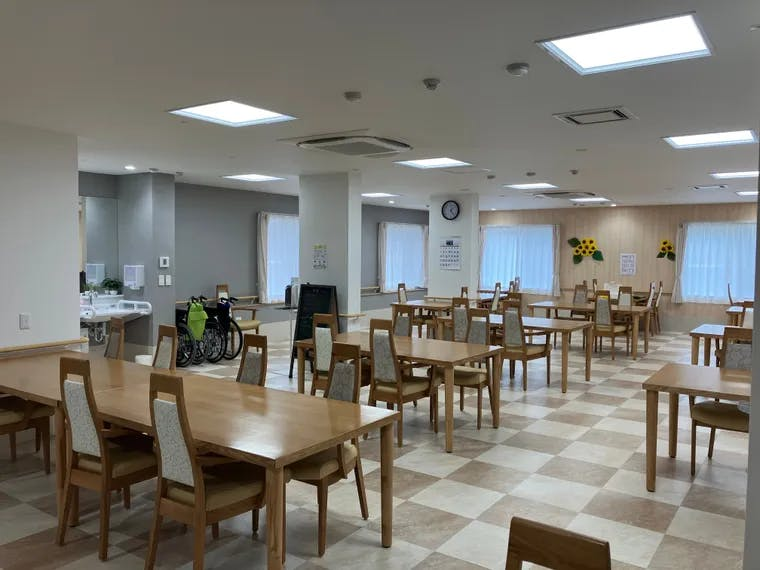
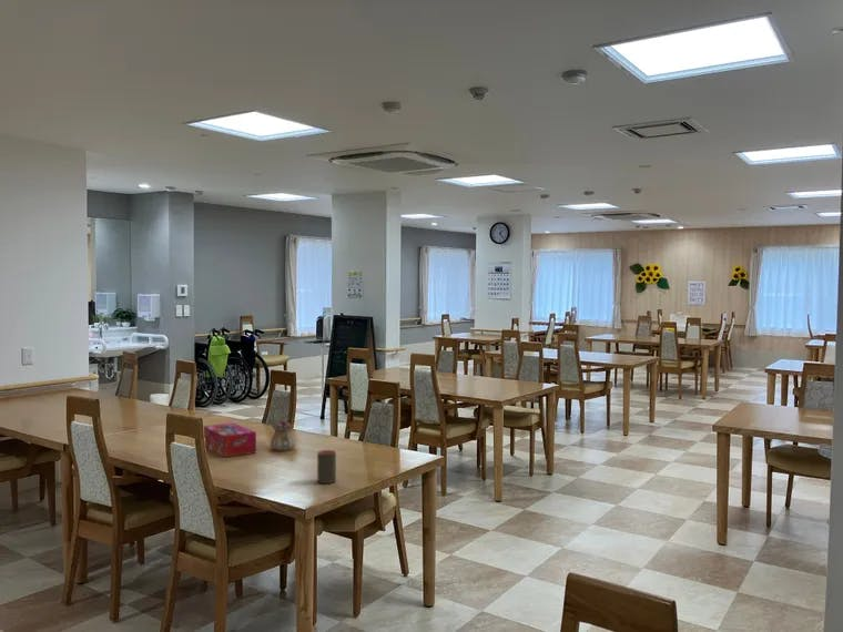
+ tissue box [202,421,257,458]
+ cup [316,449,337,485]
+ teapot [270,417,296,452]
